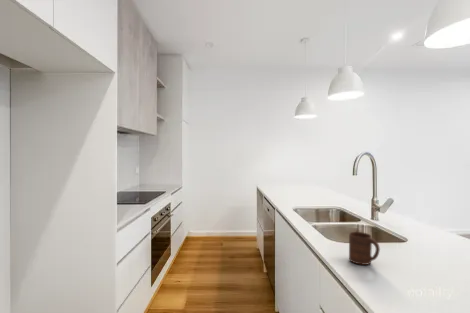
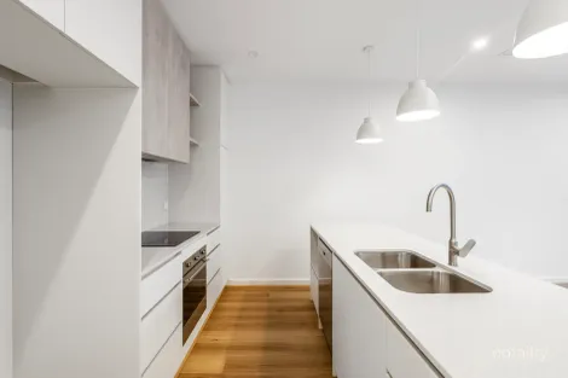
- cup [348,231,381,266]
